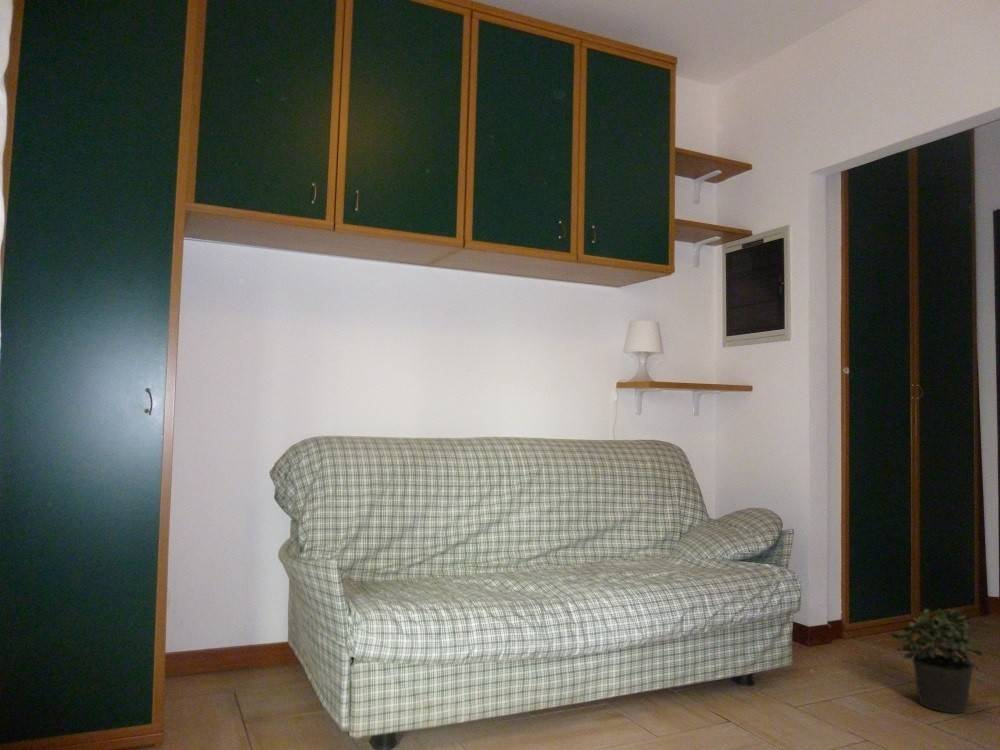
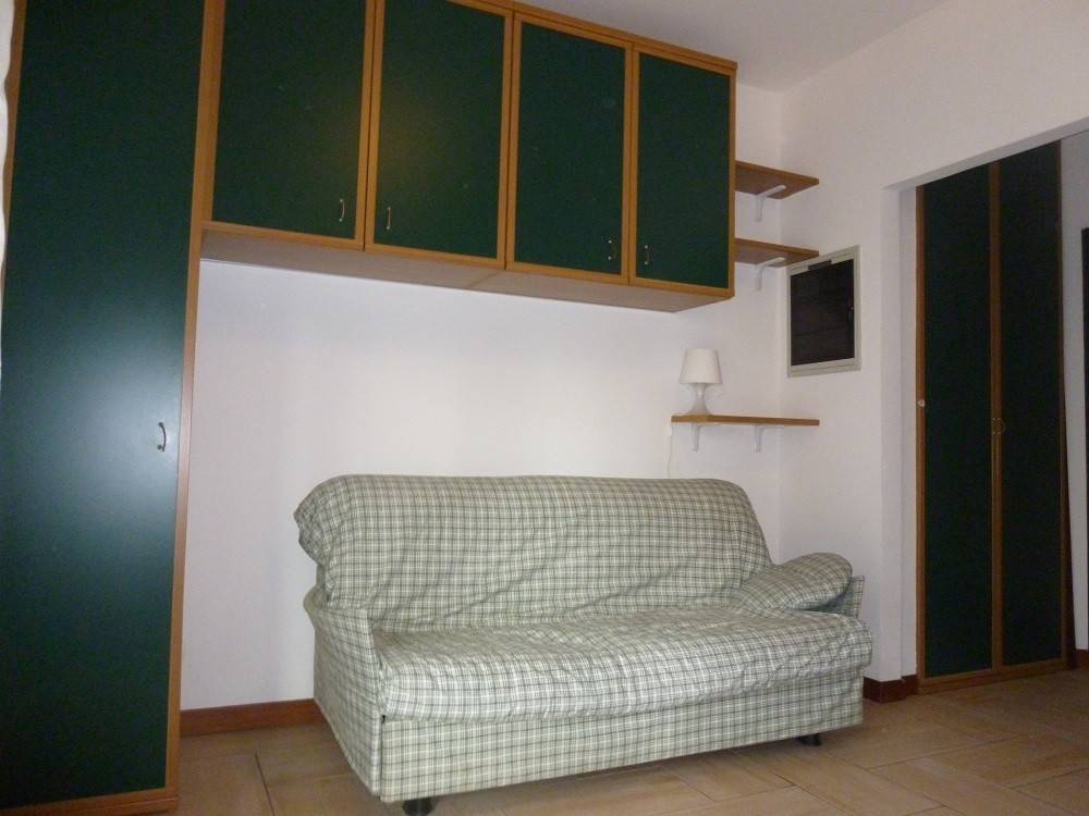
- potted plant [888,608,984,715]
